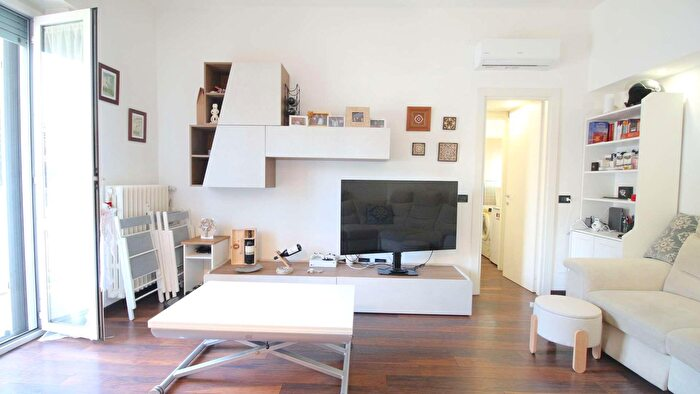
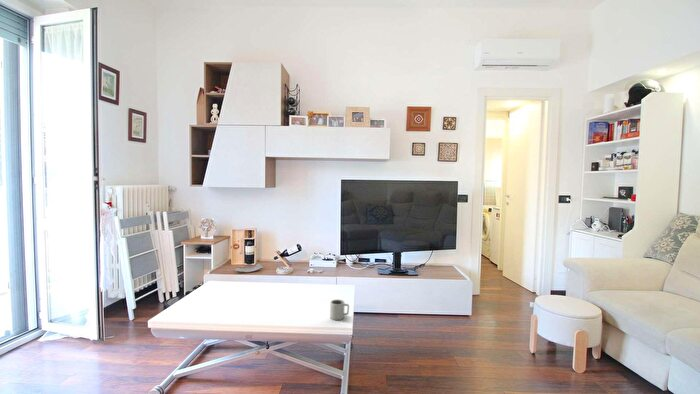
+ cup [329,298,350,321]
